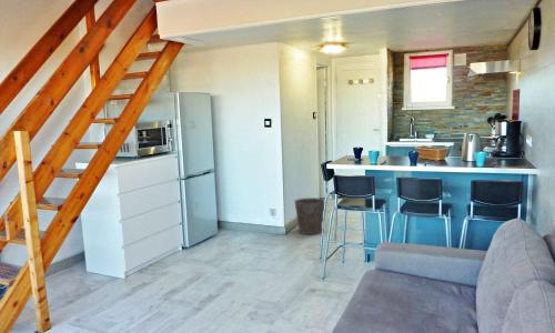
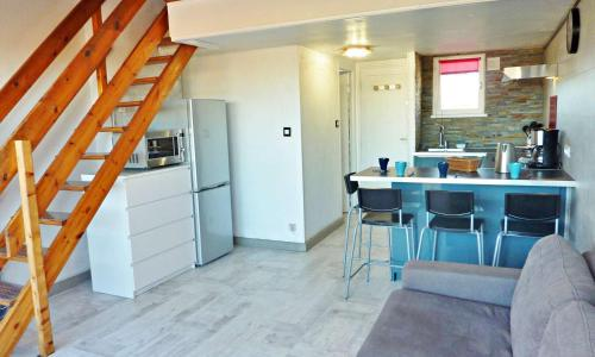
- waste bin [293,196,325,235]
